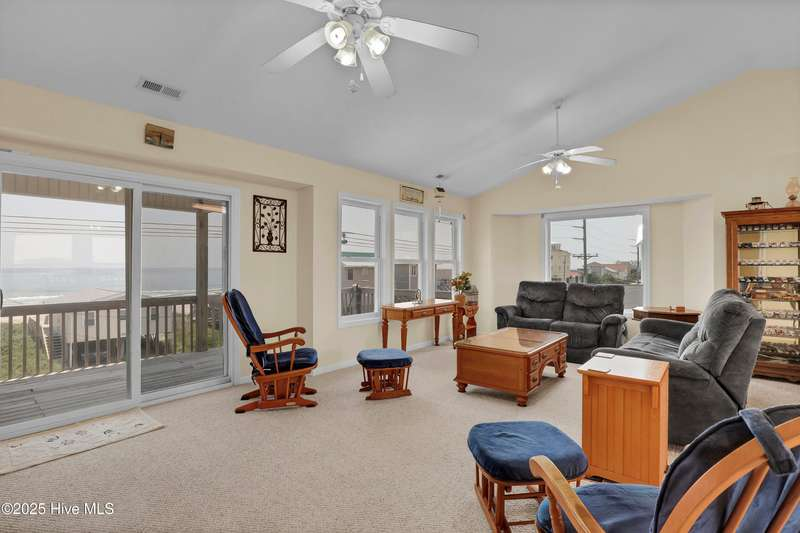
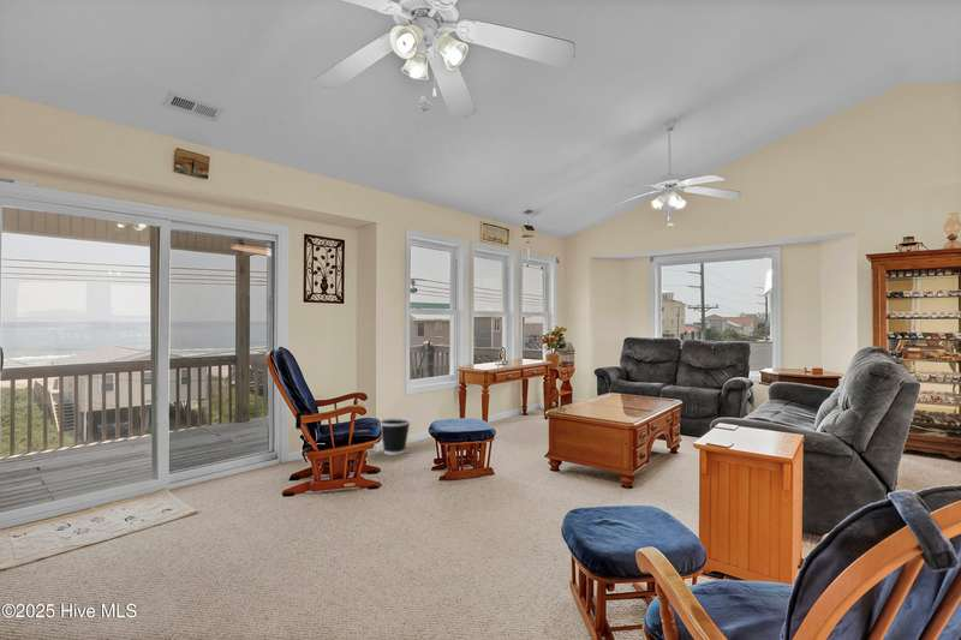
+ wastebasket [380,417,412,456]
